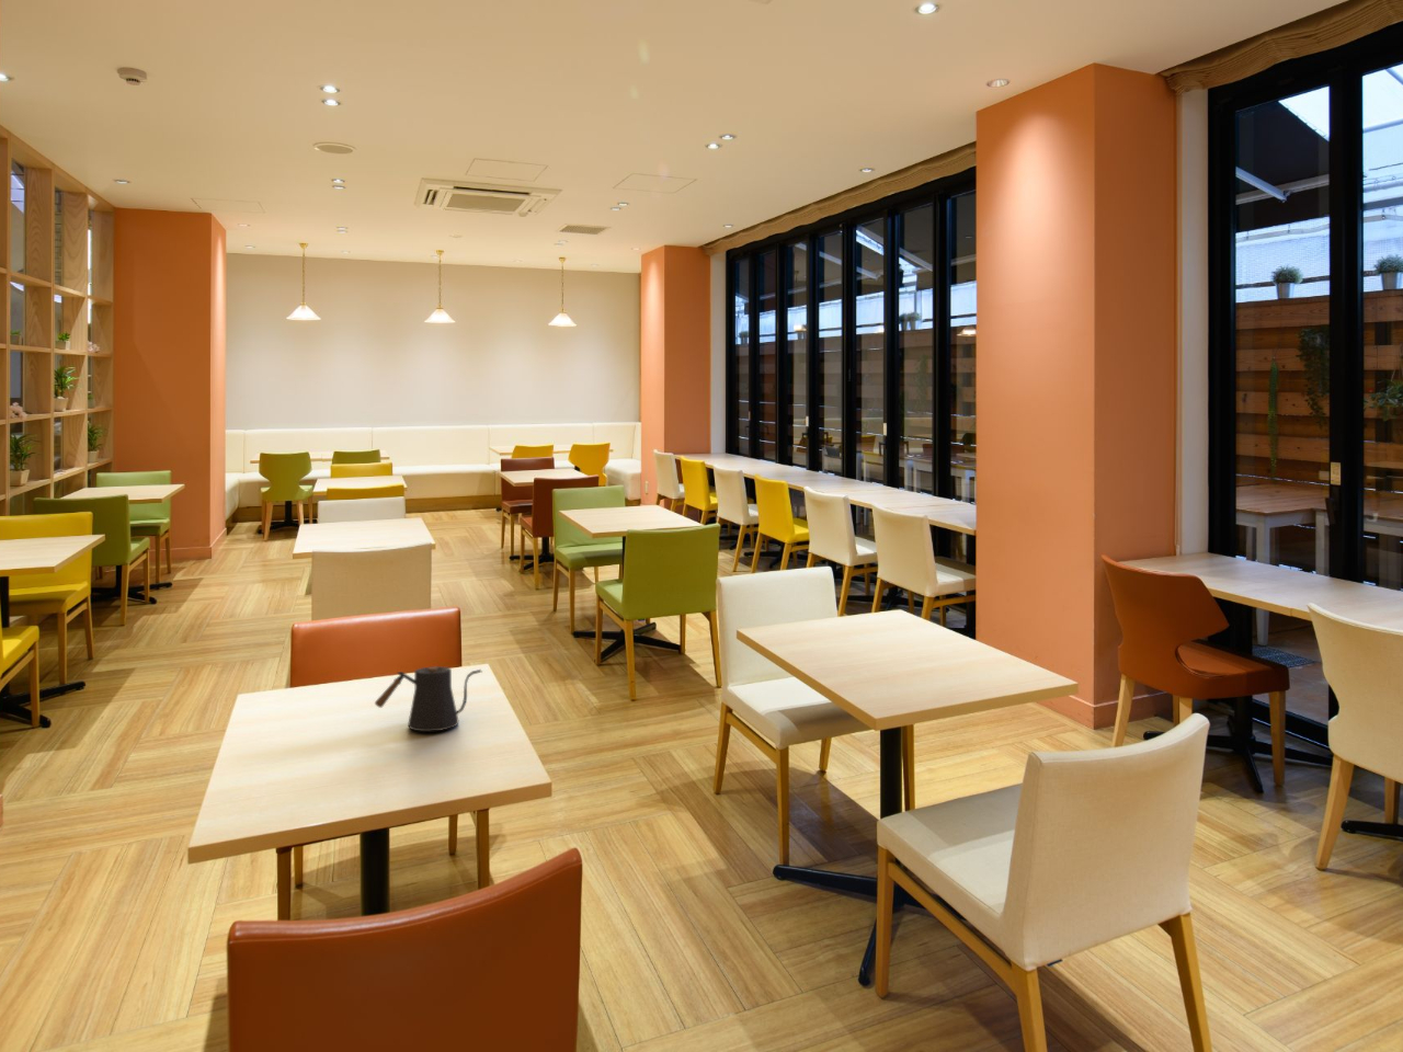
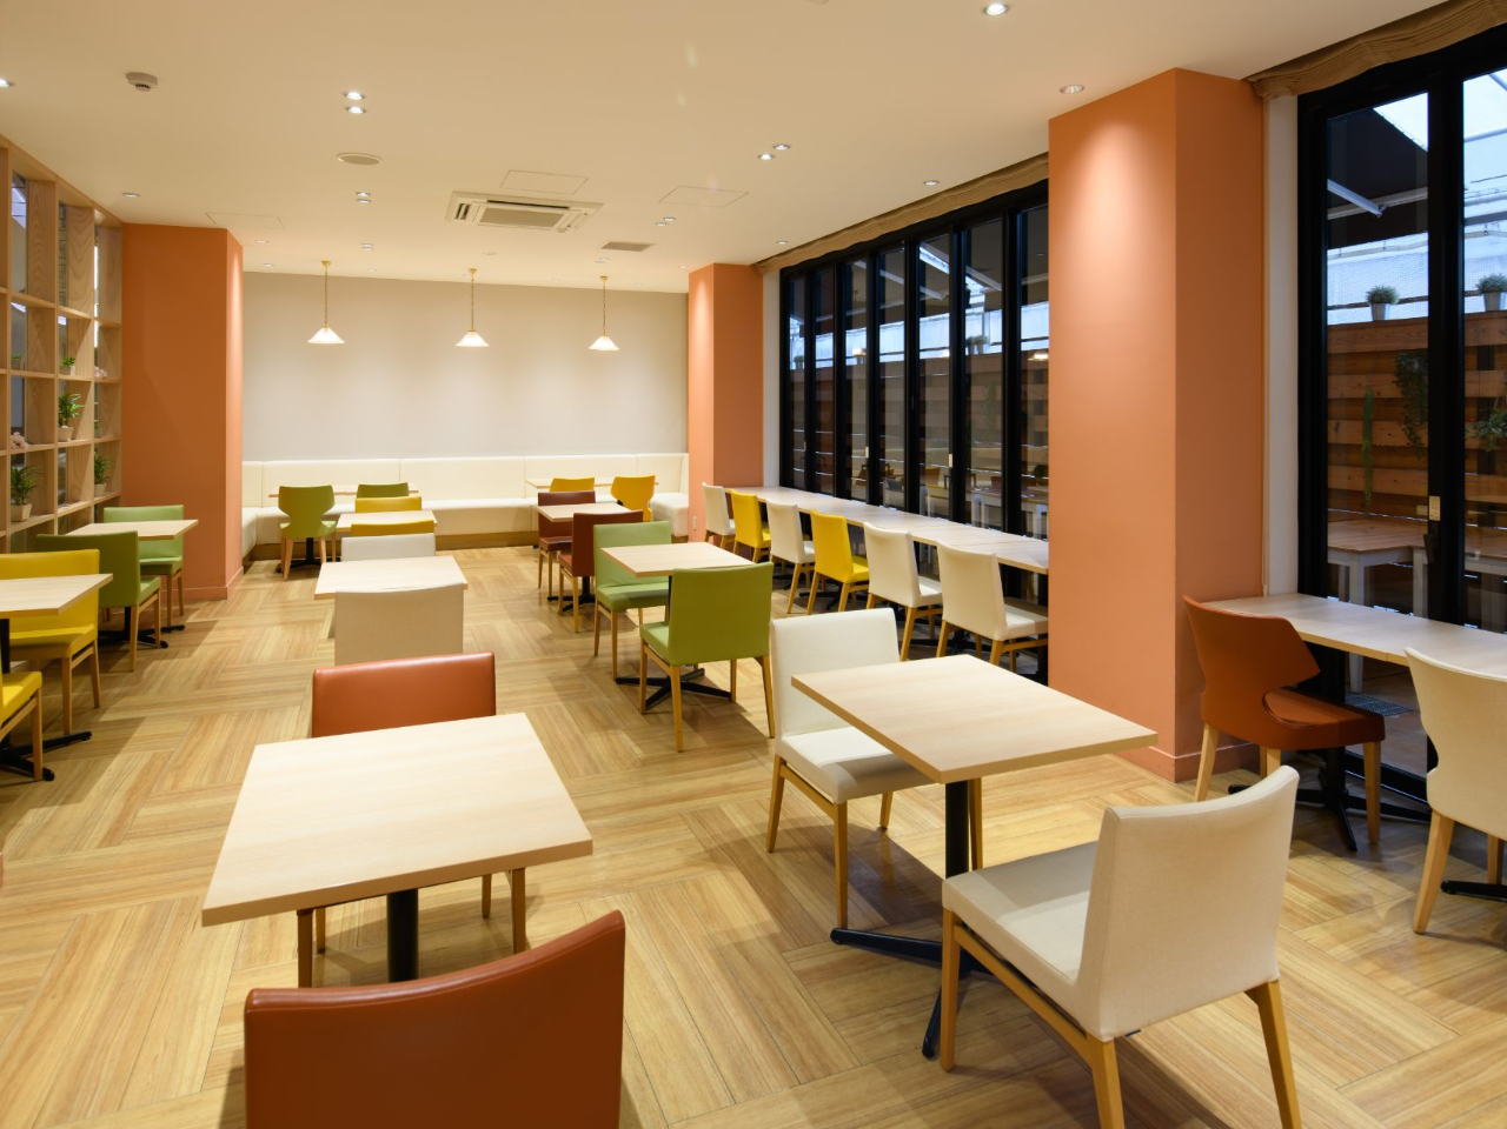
- kettle [373,665,483,733]
